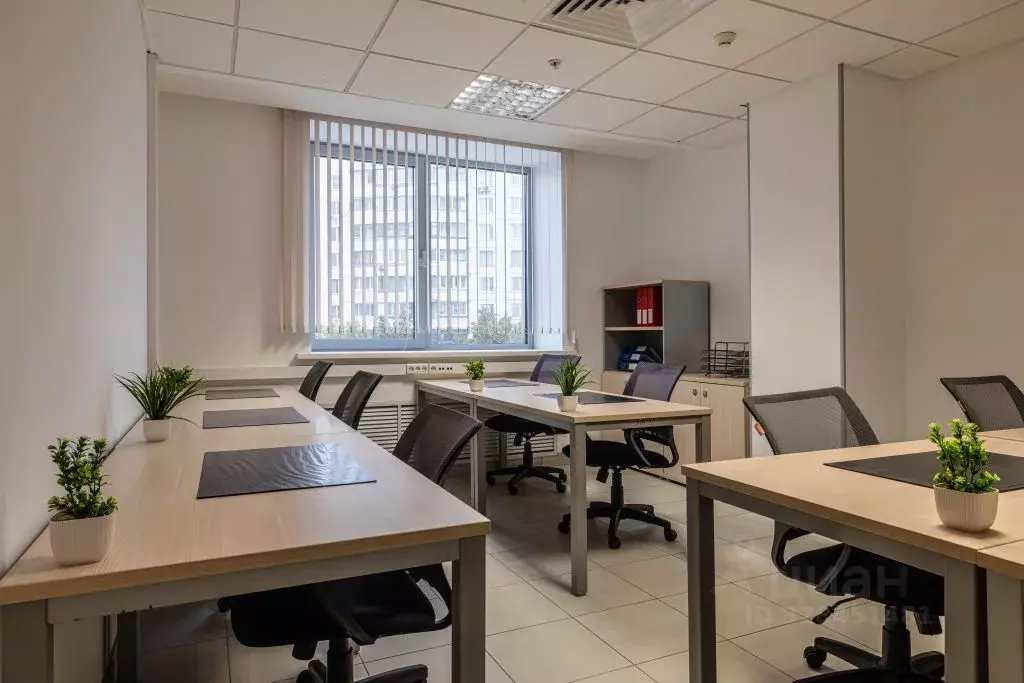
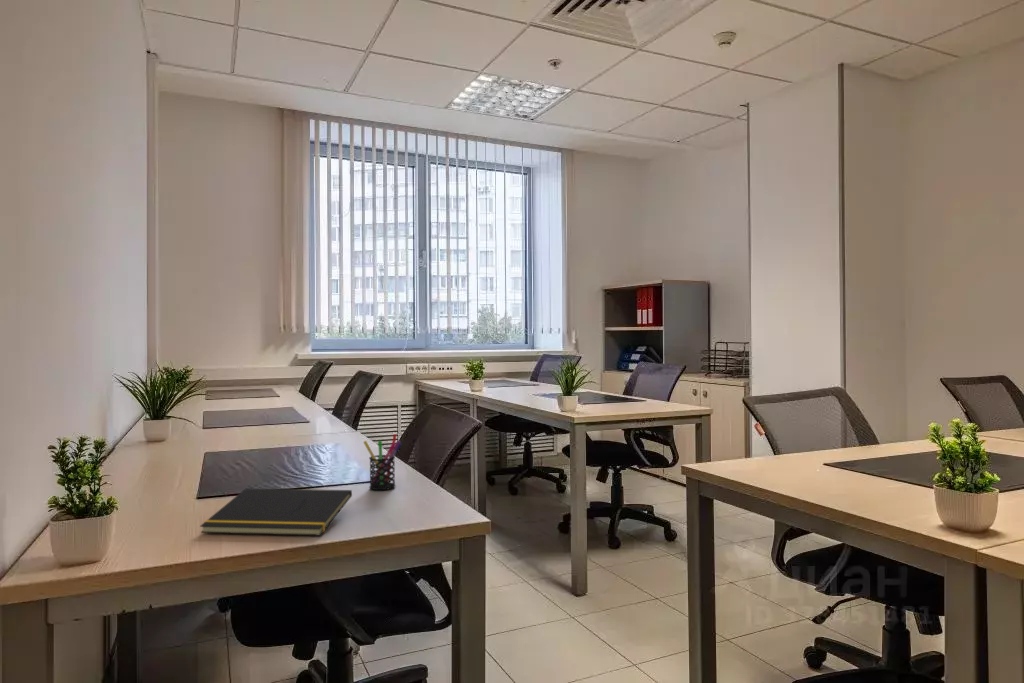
+ notepad [199,488,353,537]
+ pen holder [363,433,402,491]
